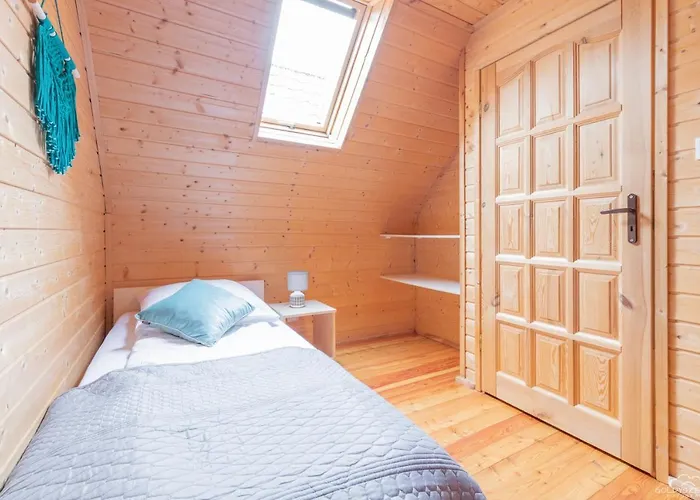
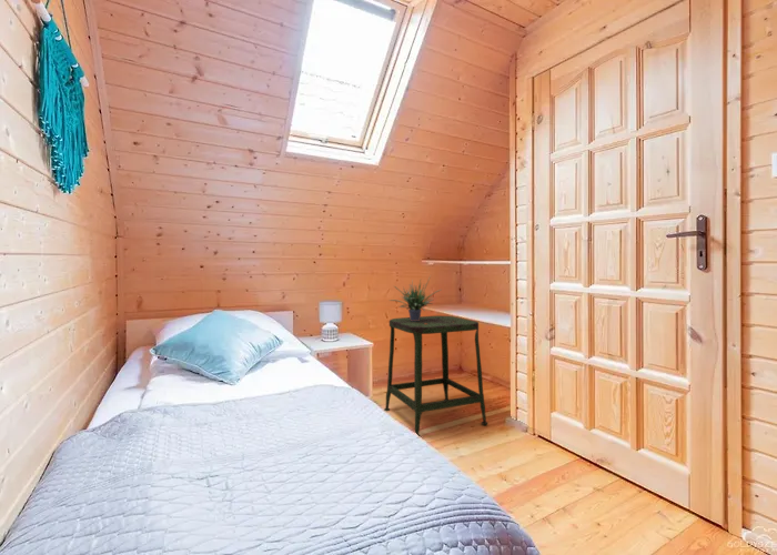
+ stool [383,314,488,437]
+ potted plant [387,275,442,321]
